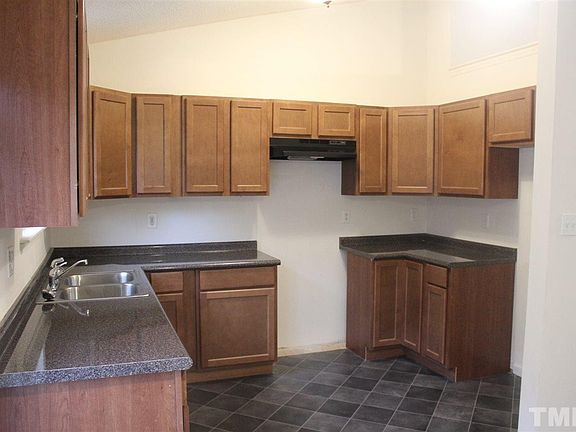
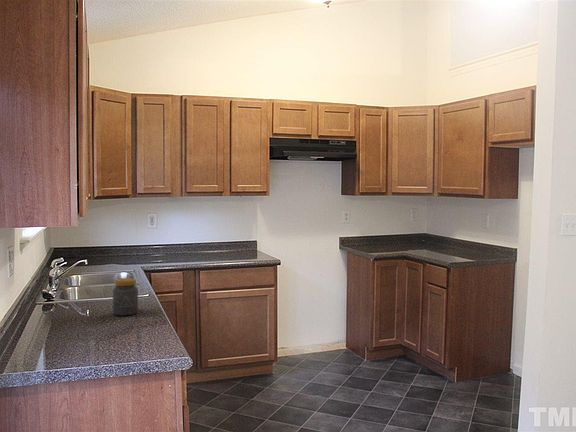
+ jar [112,277,139,317]
